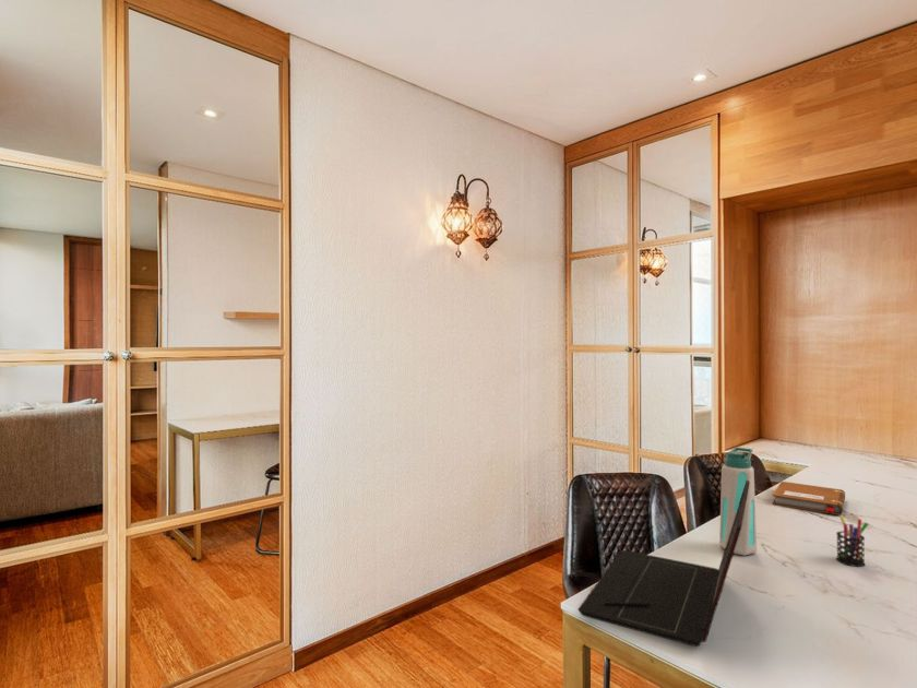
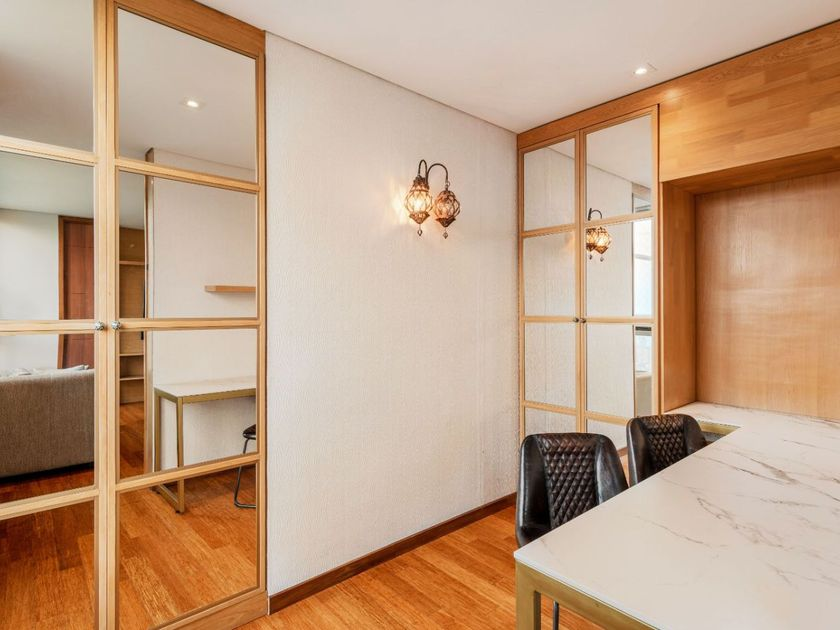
- notebook [772,481,846,515]
- pen holder [835,514,869,568]
- laptop [576,481,750,648]
- water bottle [718,446,759,557]
